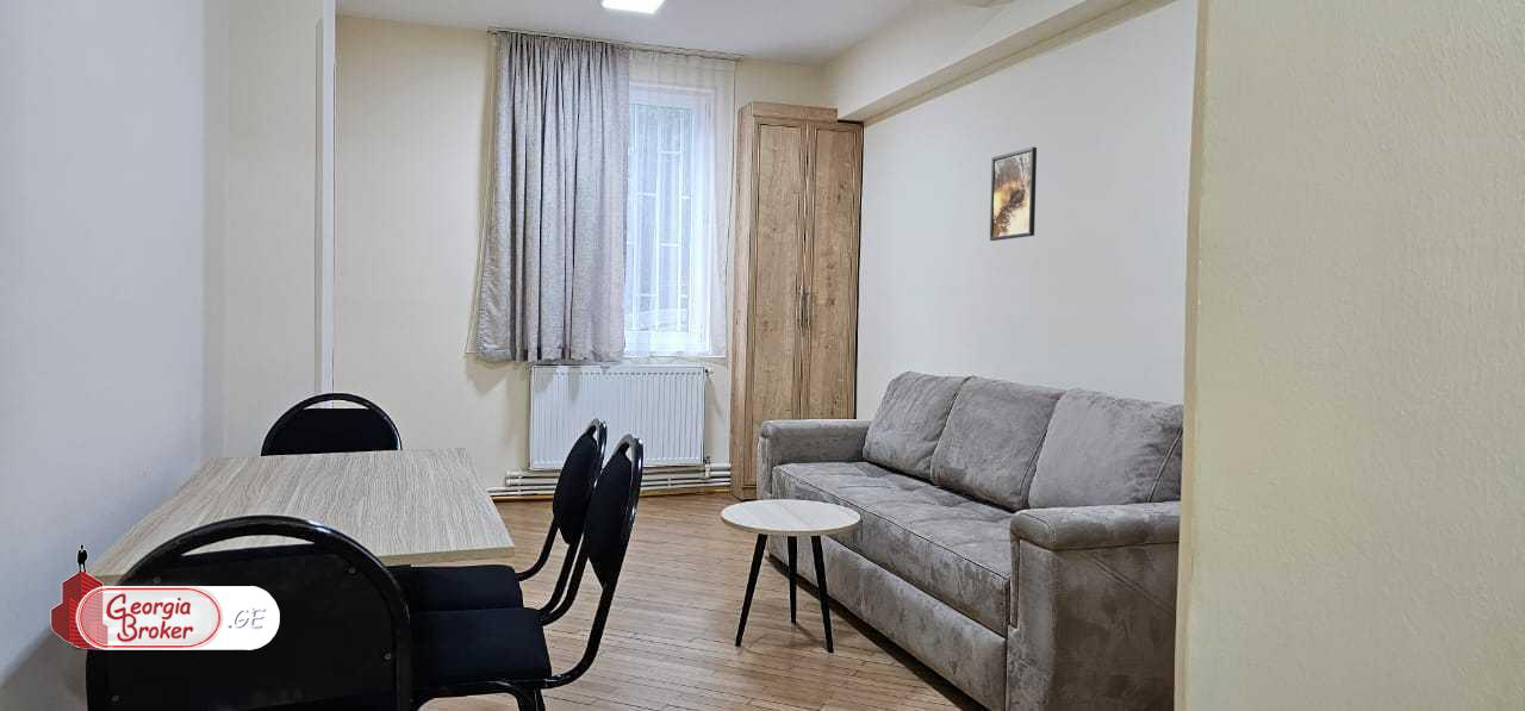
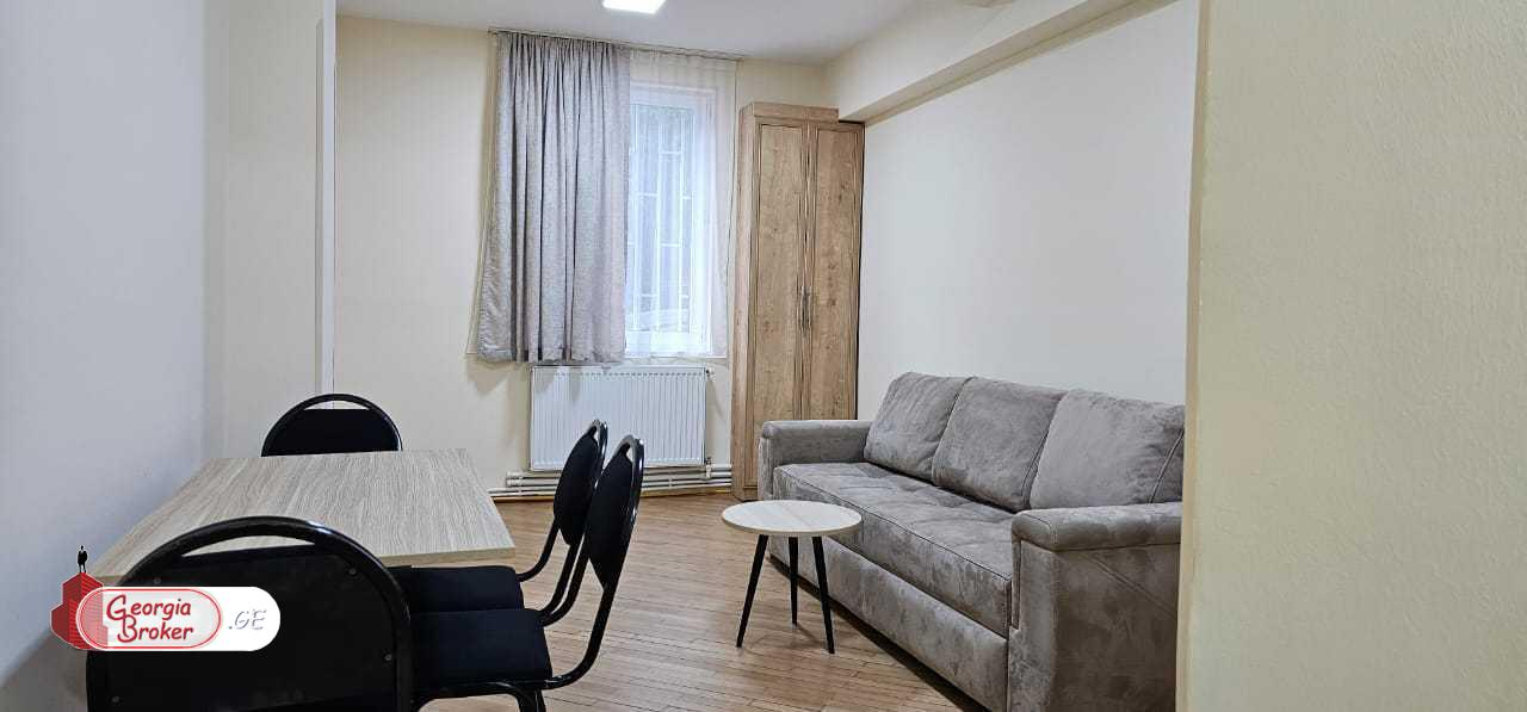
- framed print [989,146,1038,242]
